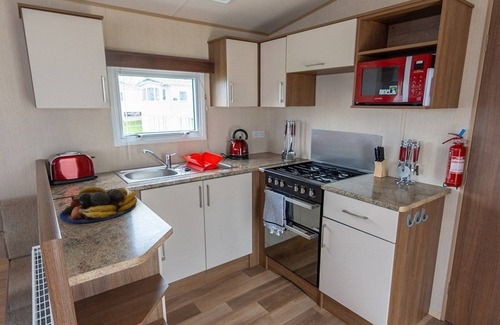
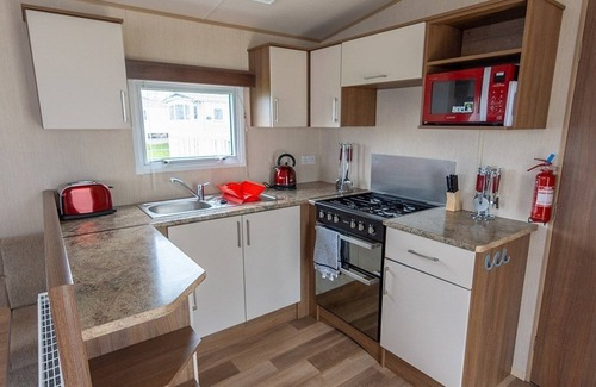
- fruit bowl [58,186,138,224]
